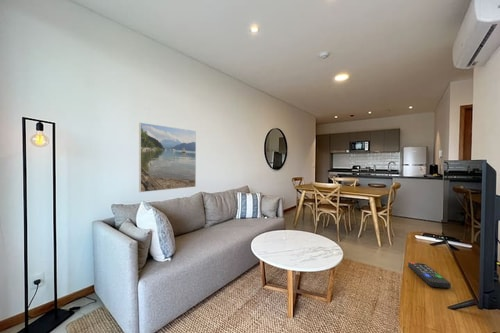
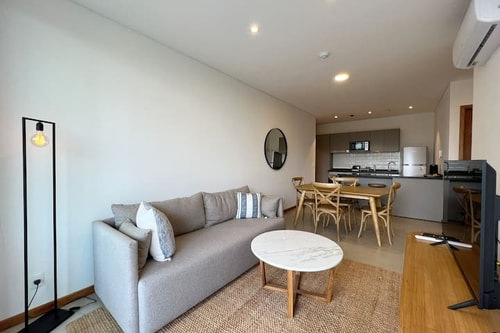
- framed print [138,122,197,193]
- remote control [407,261,452,289]
